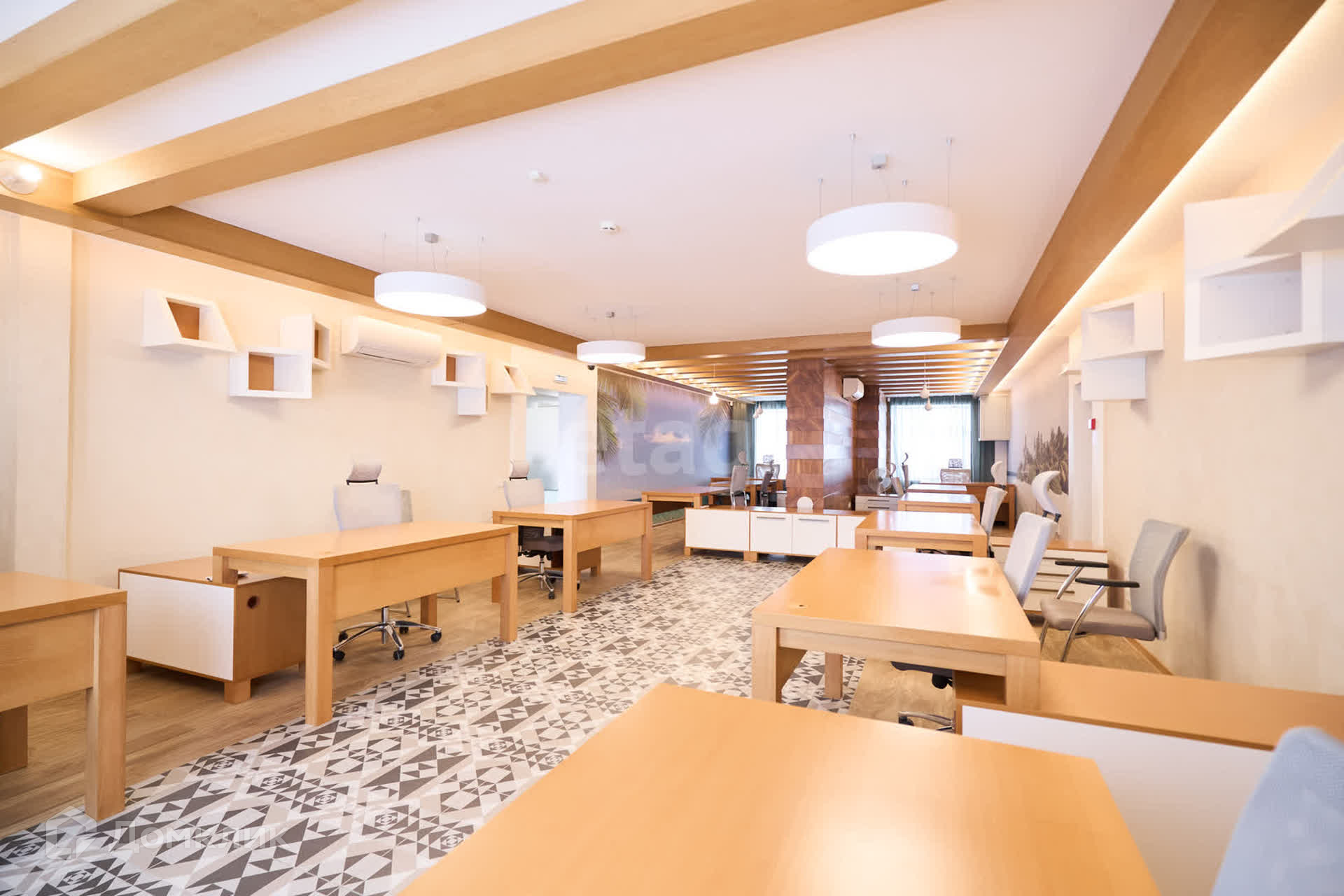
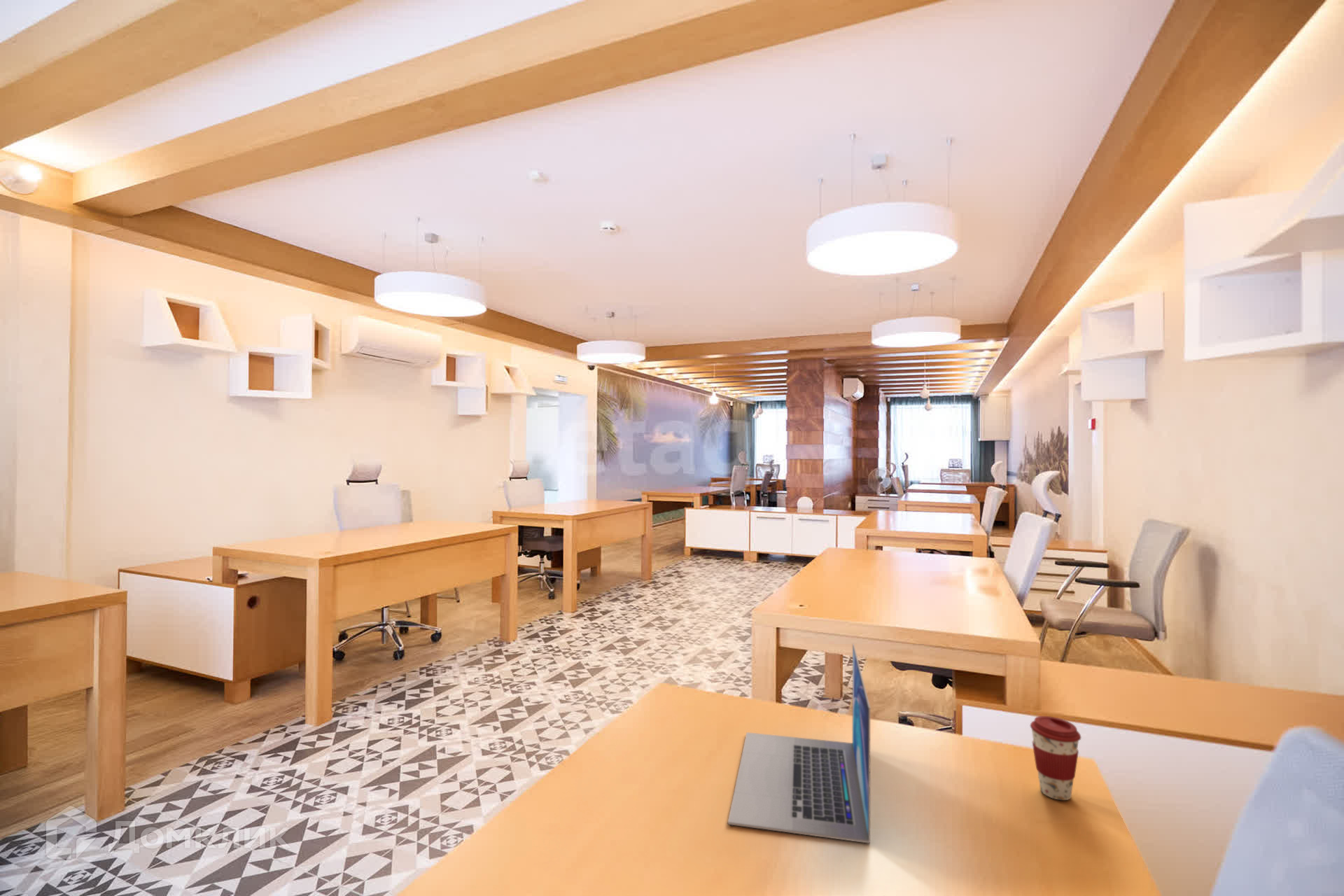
+ laptop [727,643,871,844]
+ coffee cup [1030,715,1082,801]
